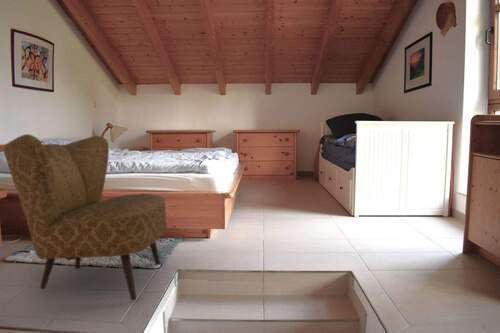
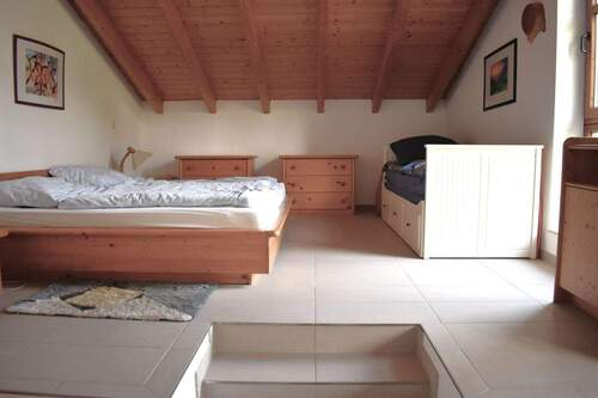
- armchair [3,133,168,301]
